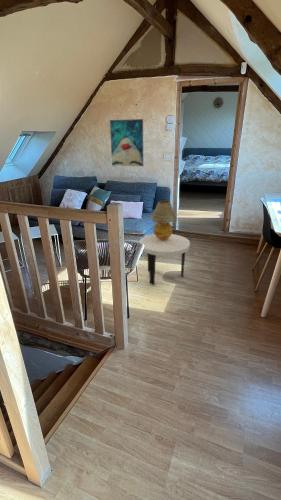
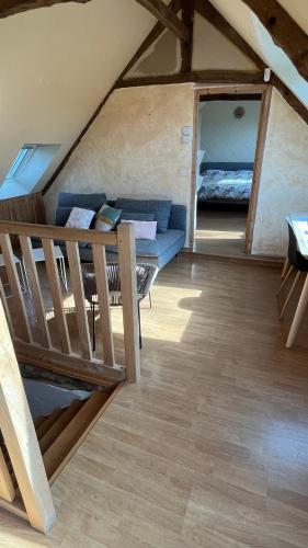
- table lamp [150,199,177,240]
- side table [138,233,191,286]
- wall art [109,118,144,167]
